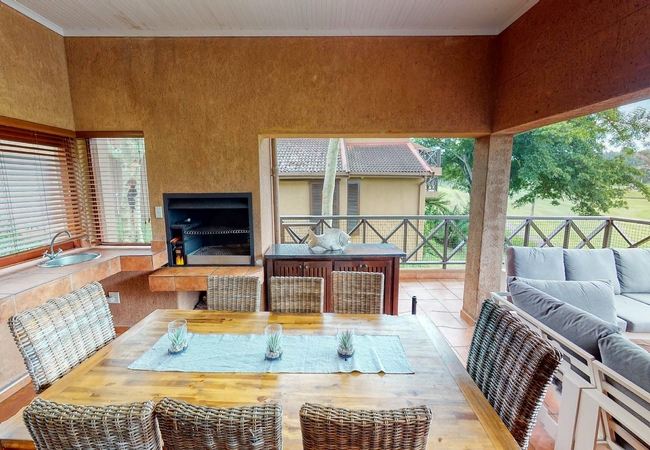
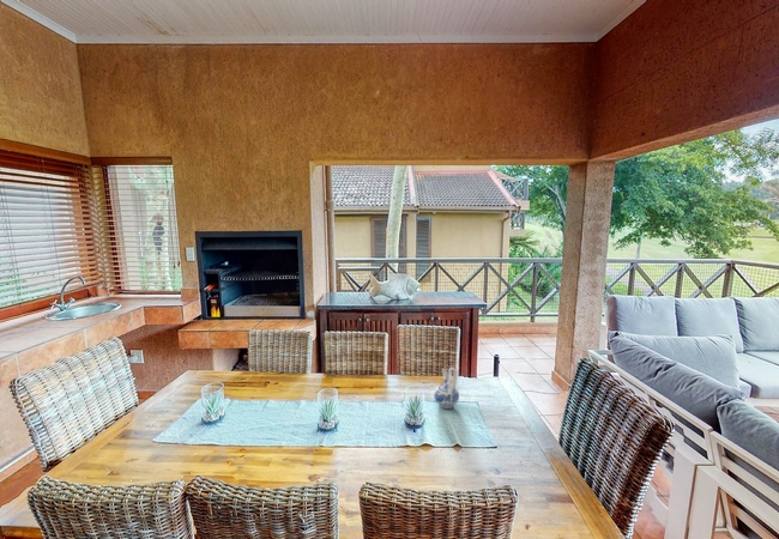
+ ceramic pitcher [433,367,460,410]
